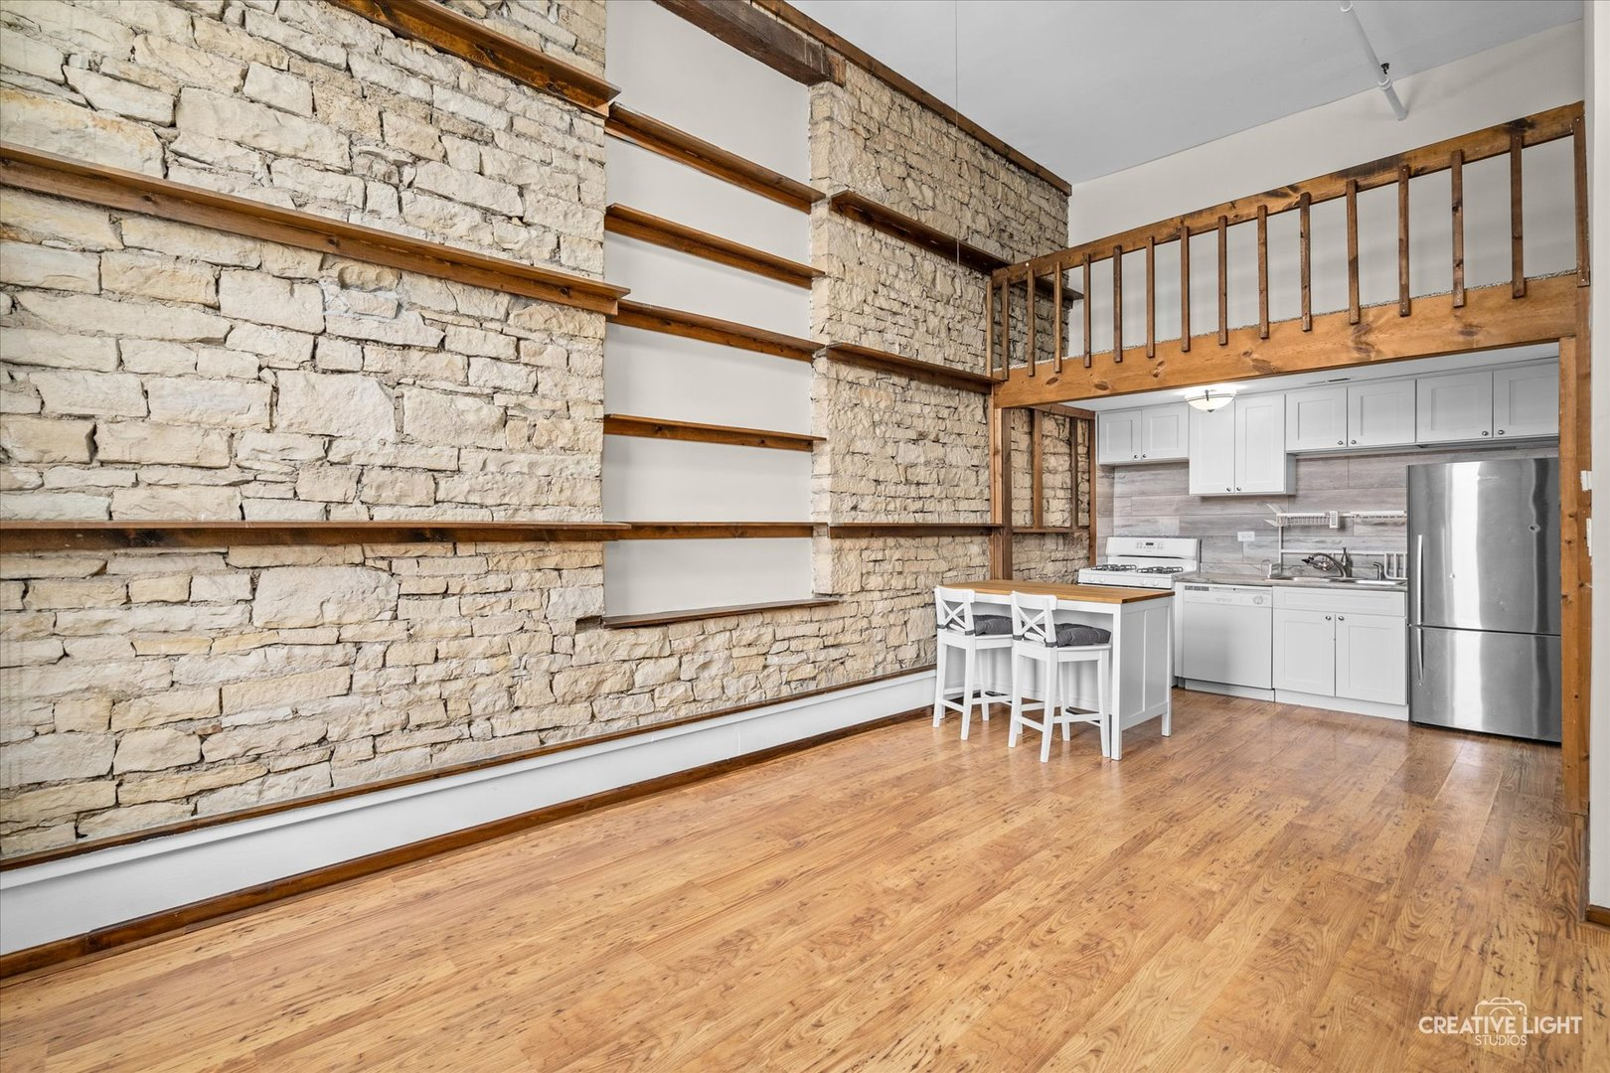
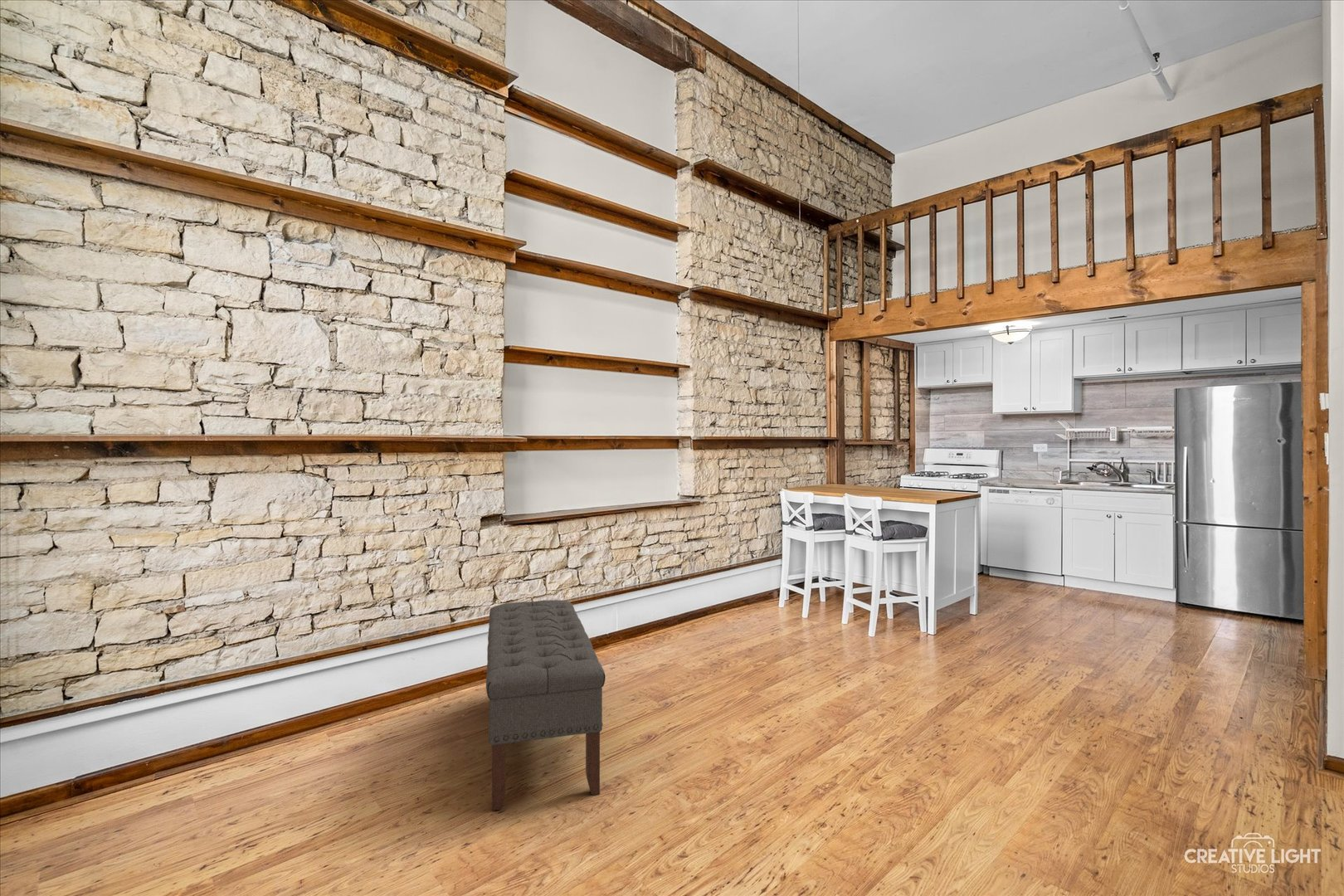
+ bench [485,599,606,811]
